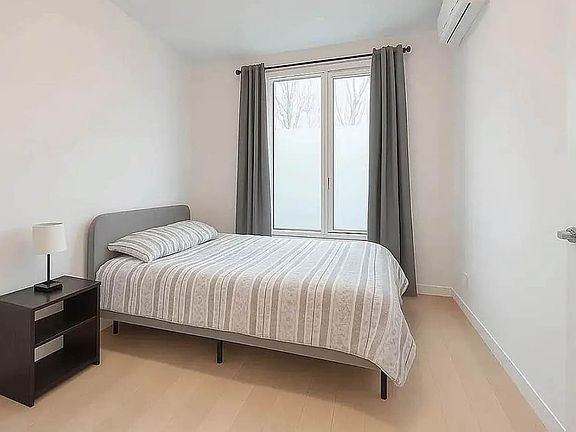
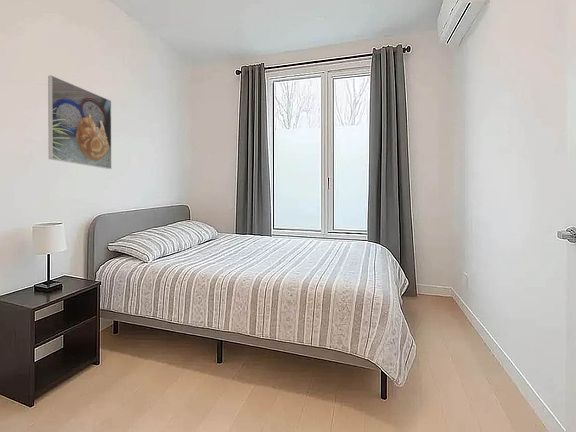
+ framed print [47,75,112,170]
